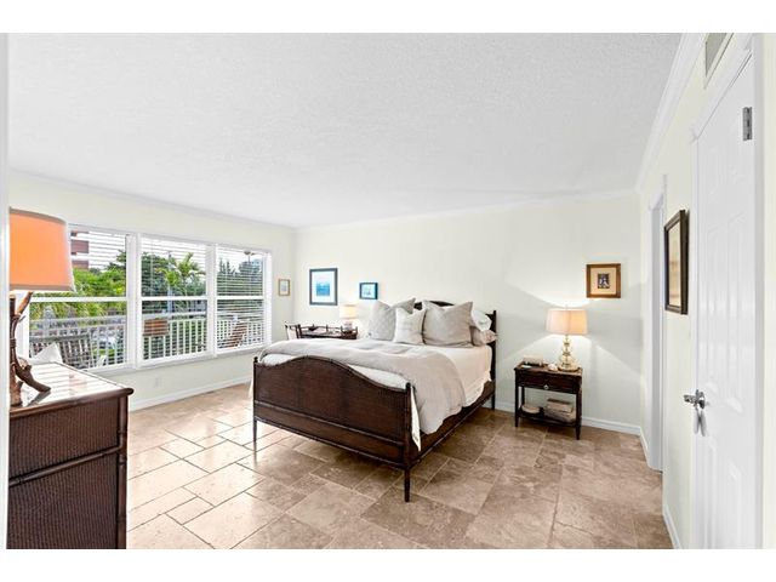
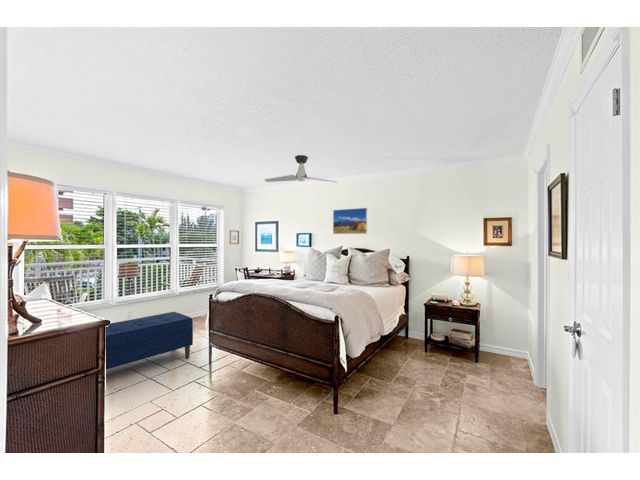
+ ceiling fan [263,154,339,184]
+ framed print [332,207,369,235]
+ bench [105,311,194,371]
